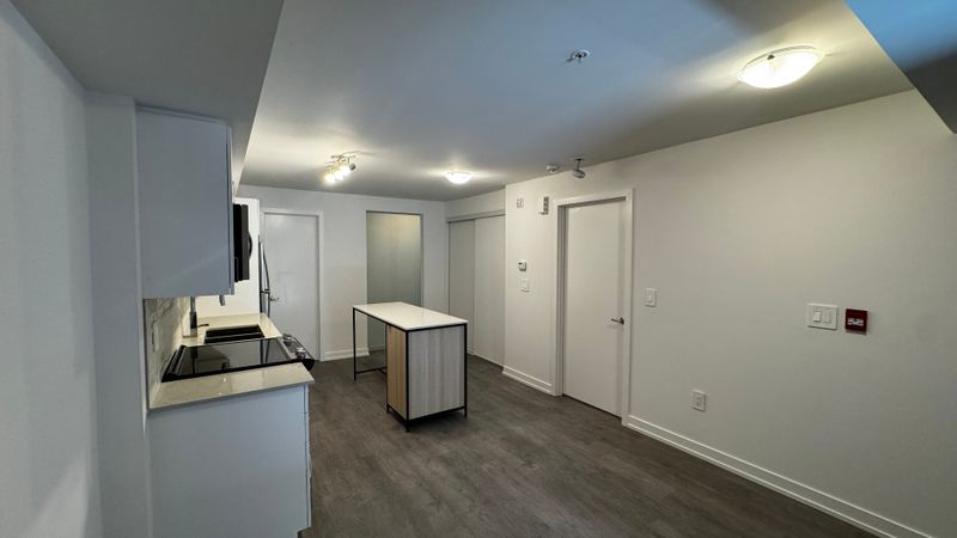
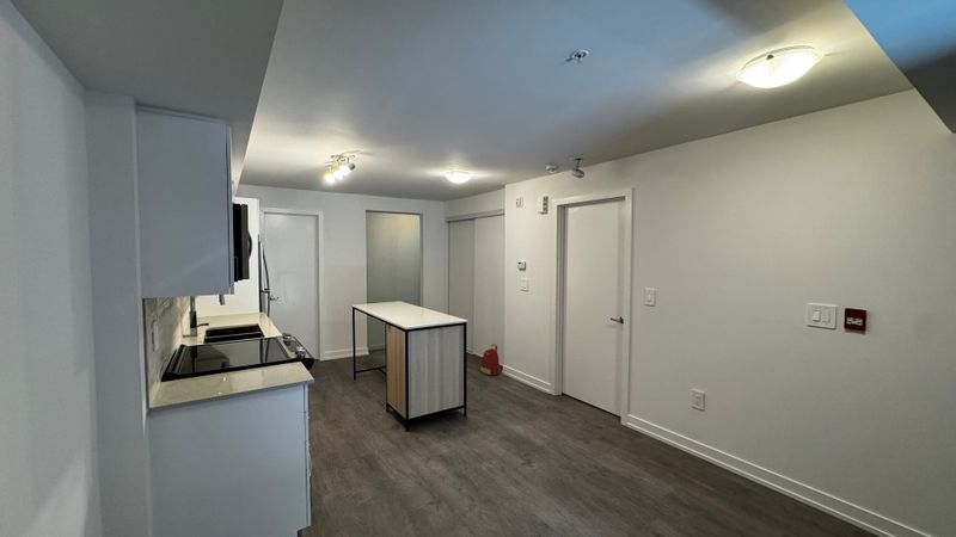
+ backpack [479,344,501,376]
